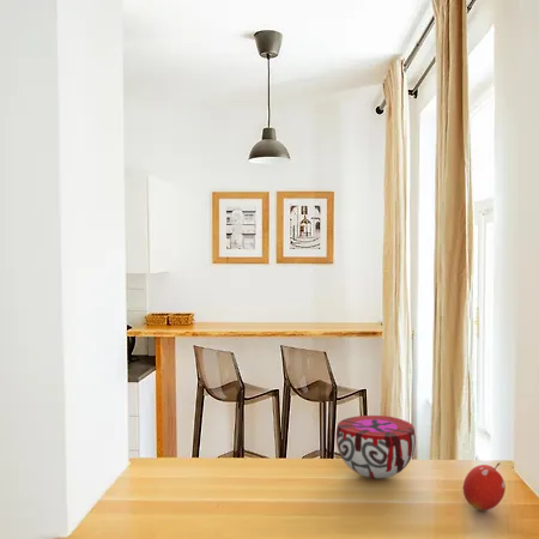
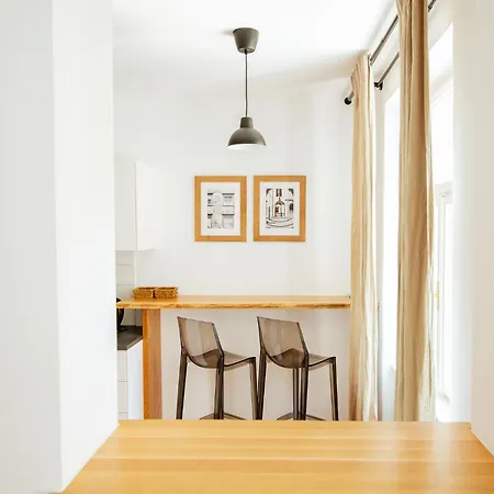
- decorative bowl [335,414,417,479]
- fruit [462,462,507,511]
